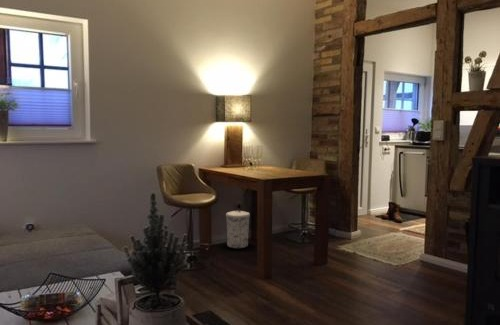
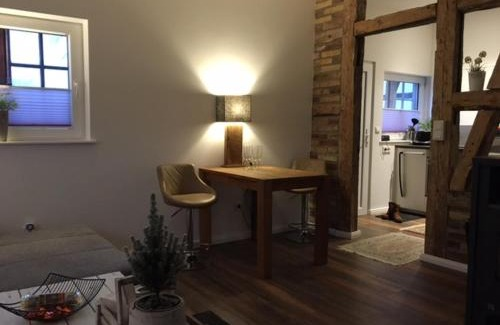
- trash can [225,209,251,249]
